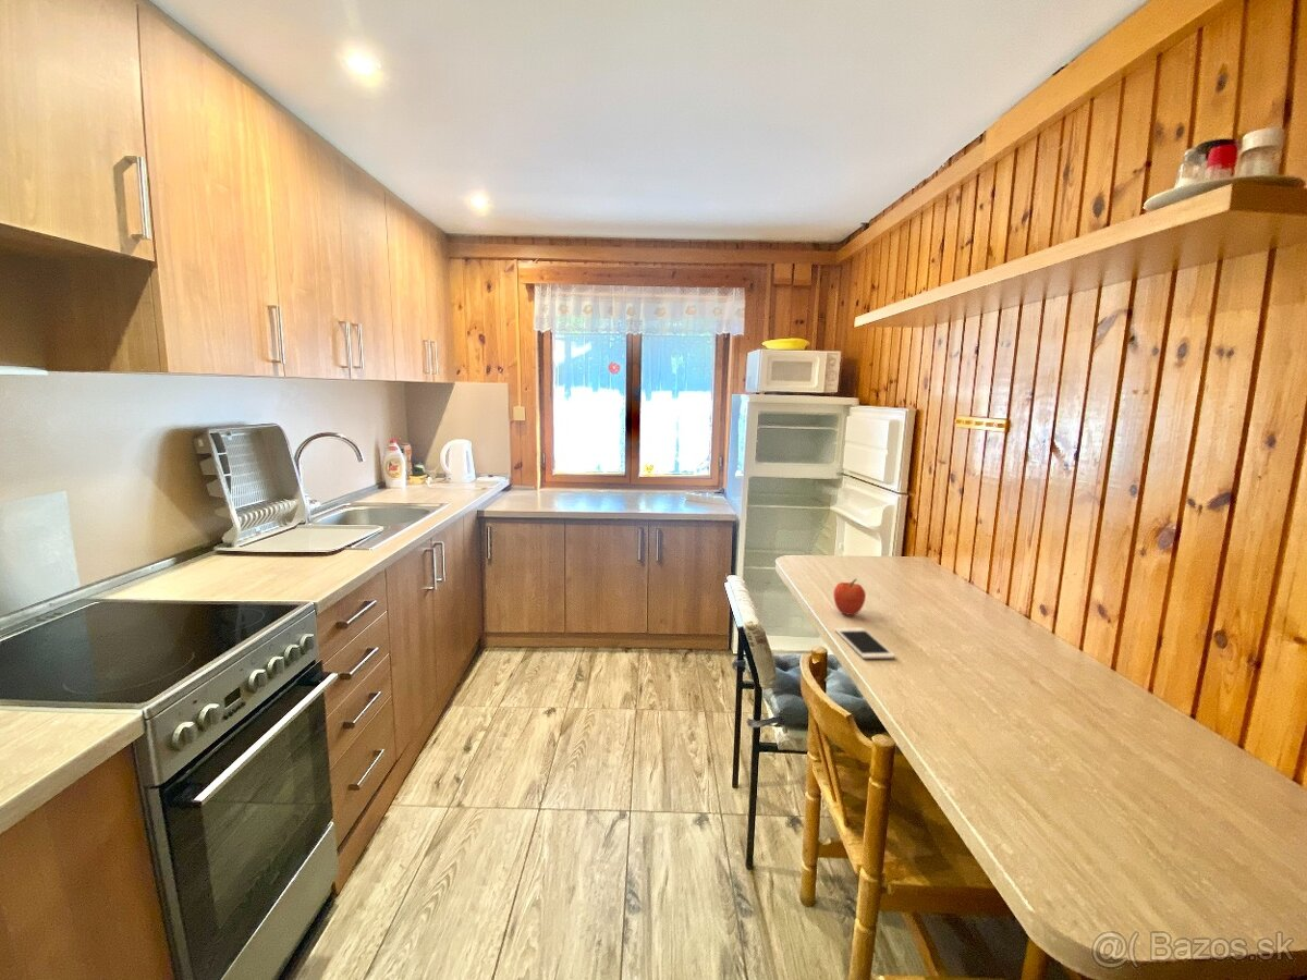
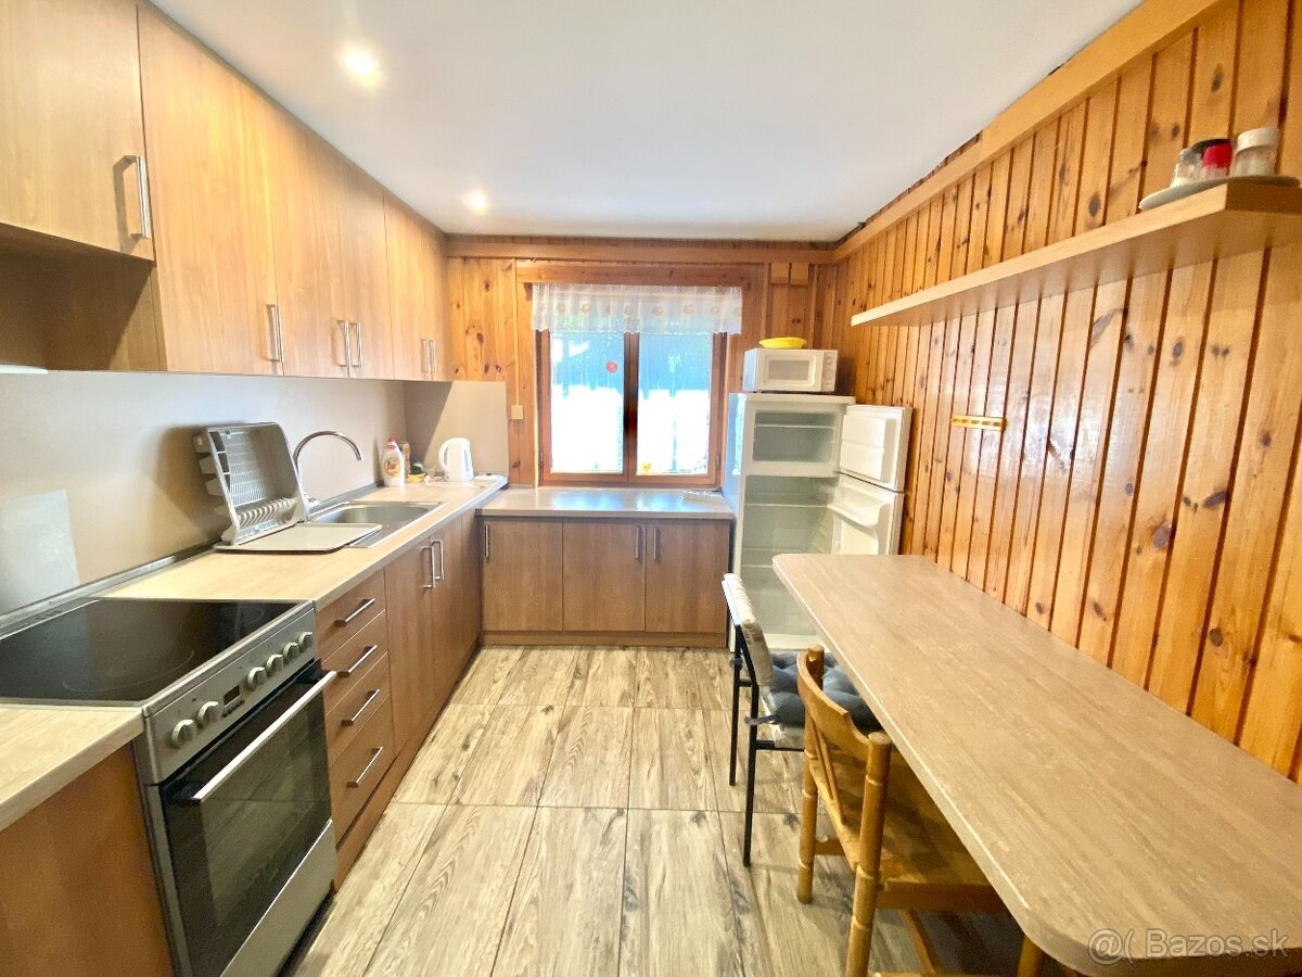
- cell phone [833,627,896,660]
- apple [832,578,867,616]
